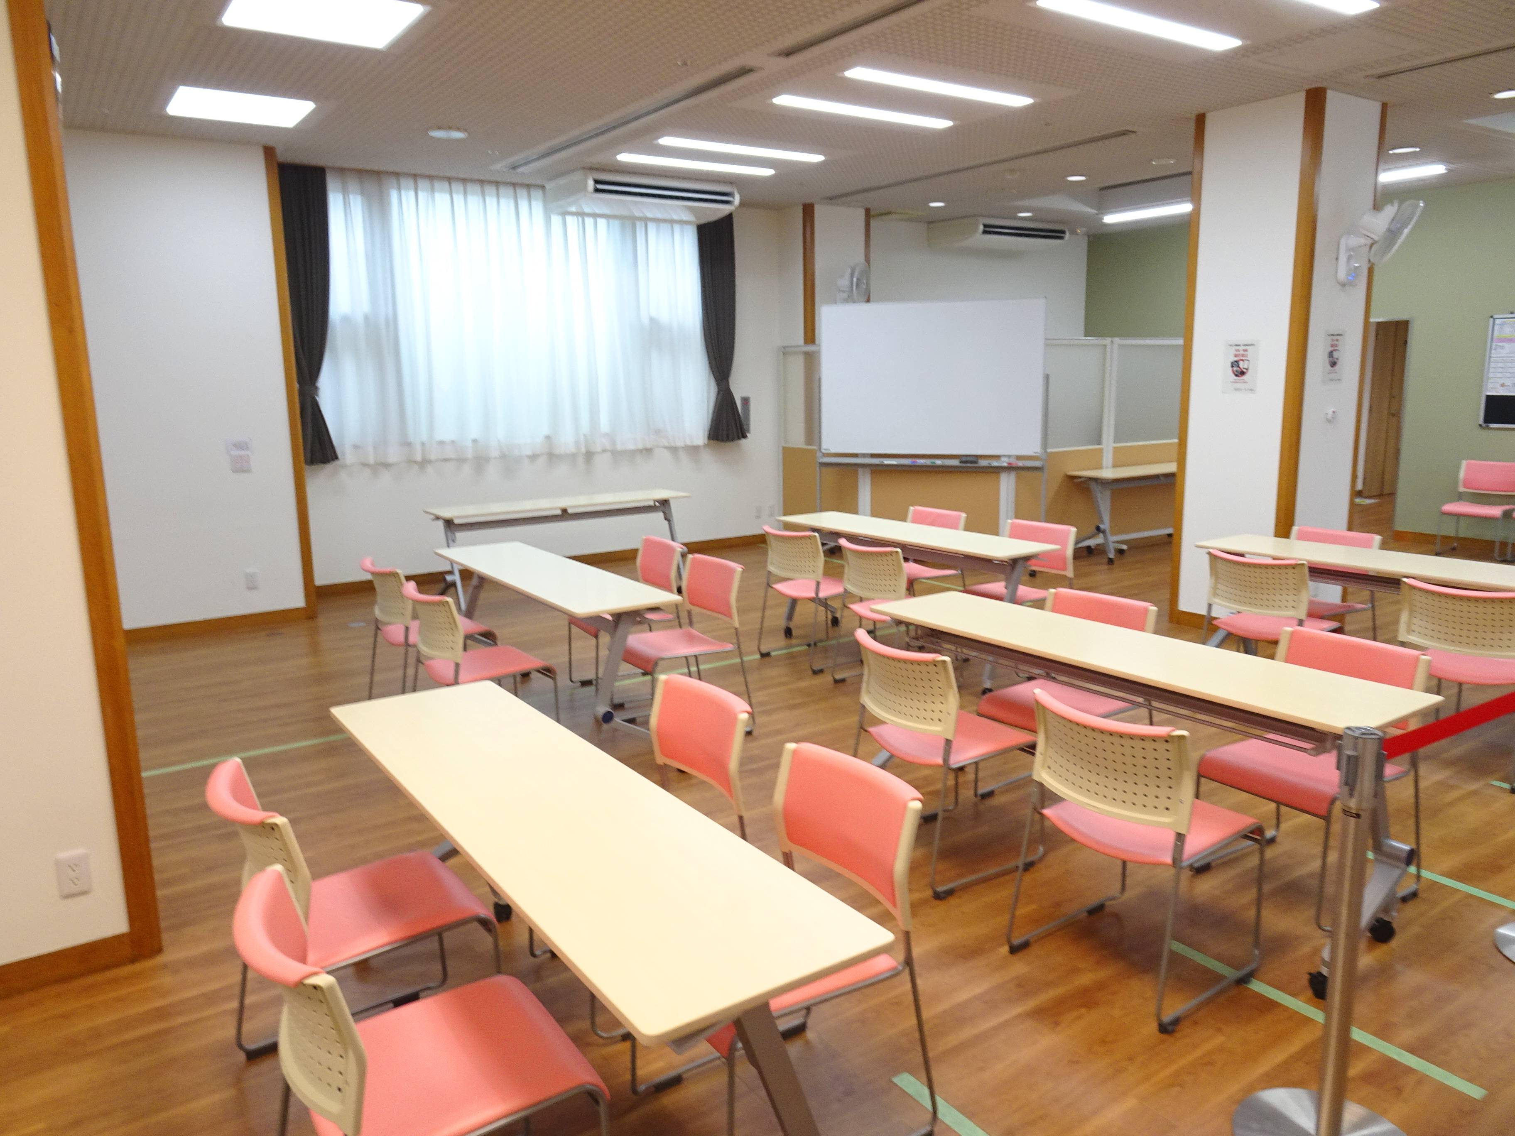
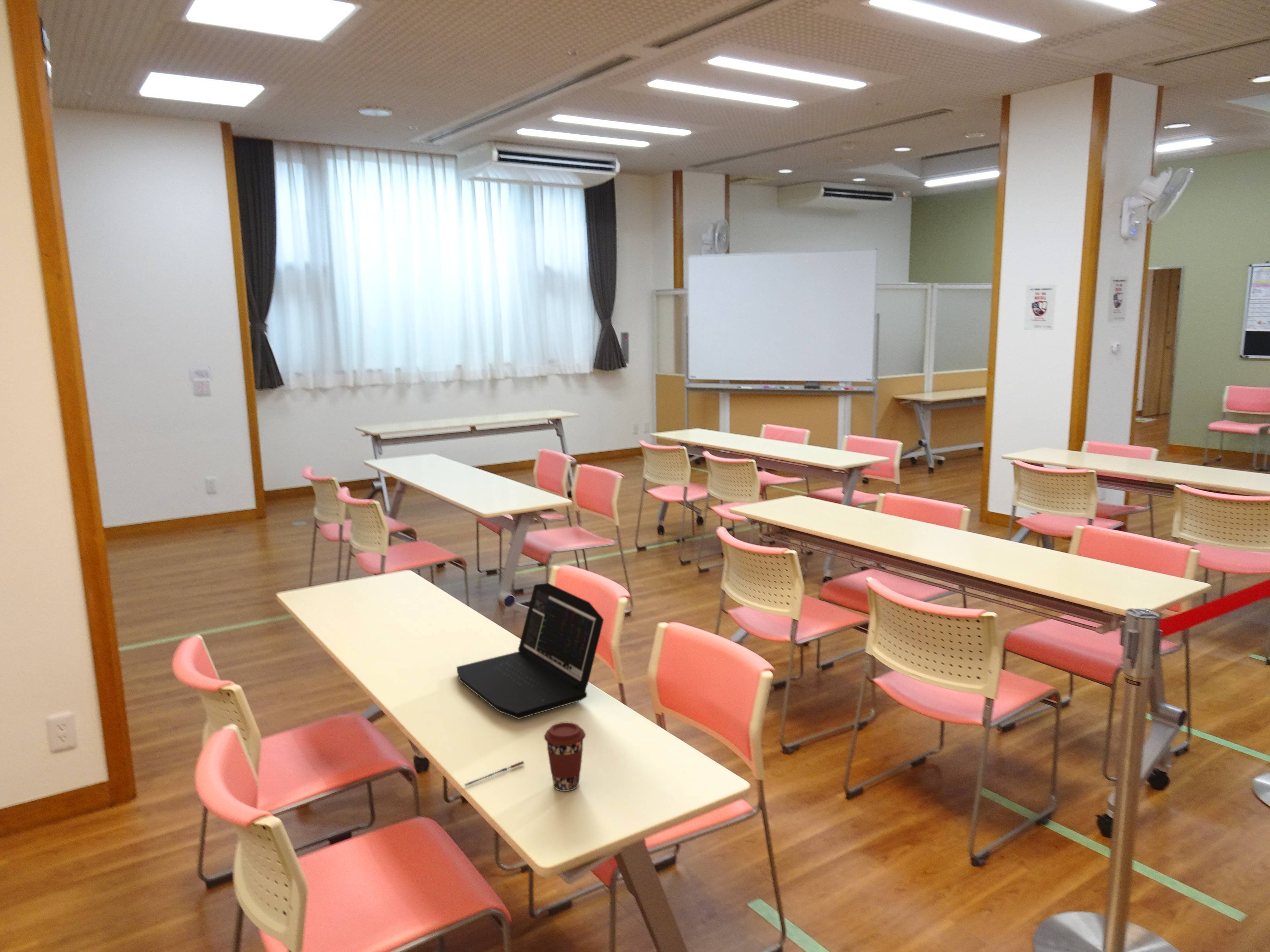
+ coffee cup [544,722,586,792]
+ pen [463,761,525,787]
+ laptop [456,583,604,720]
